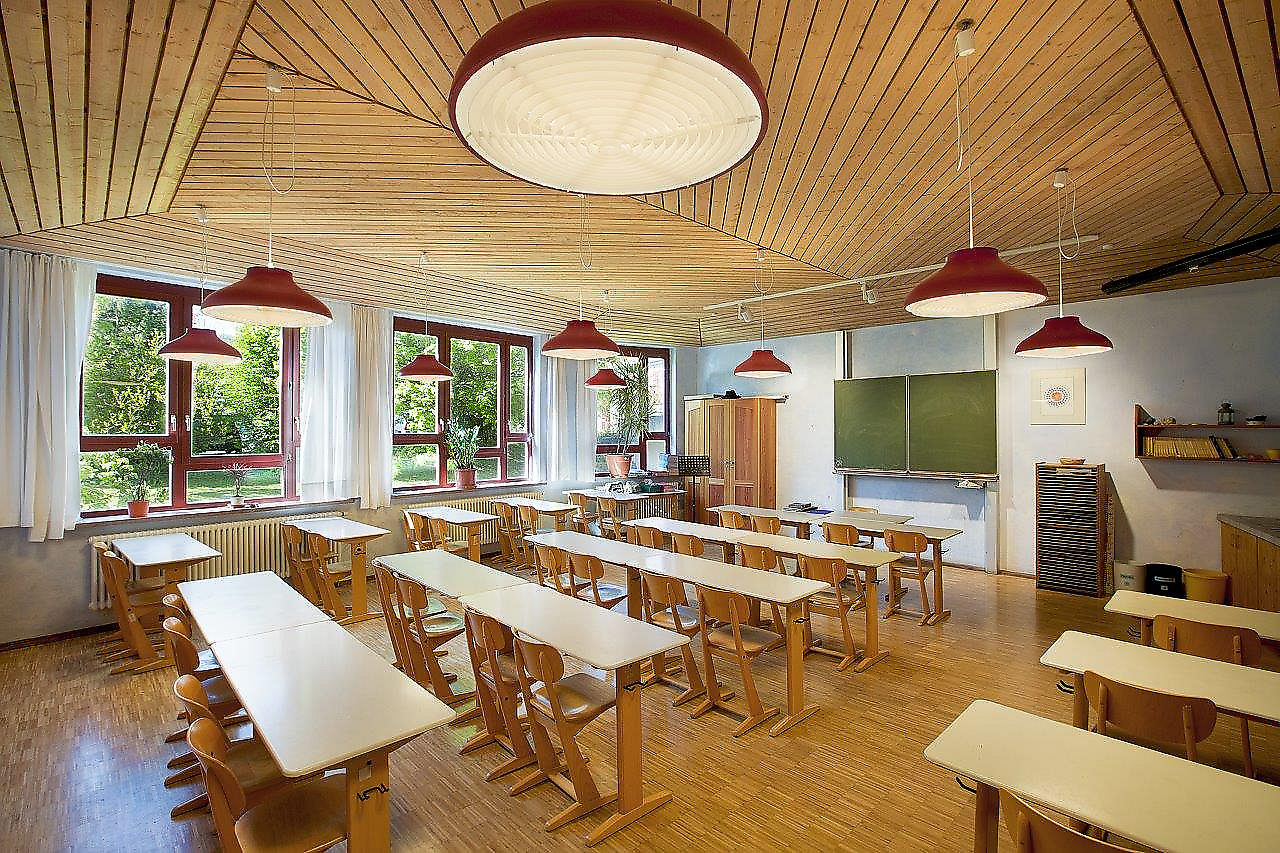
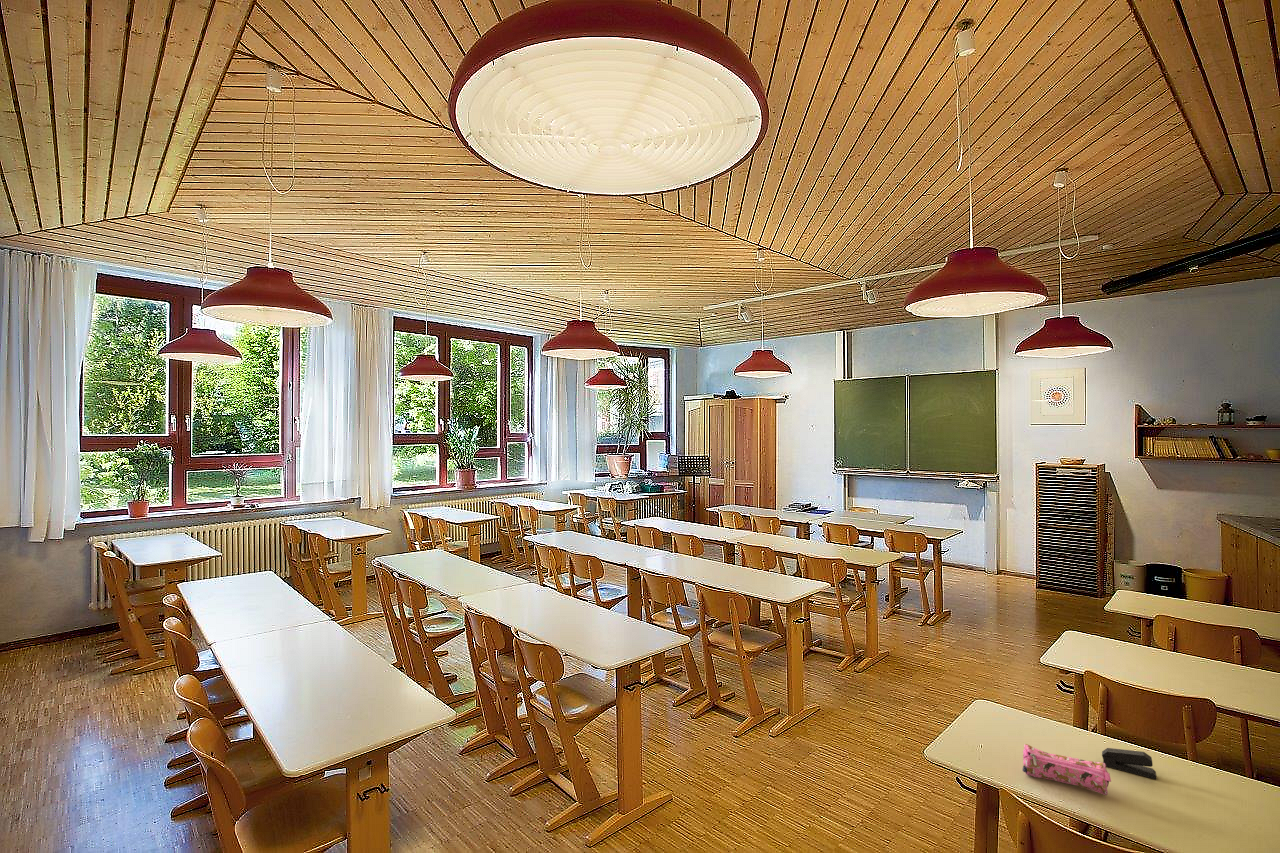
+ pencil case [1021,743,1112,796]
+ stapler [1101,747,1157,780]
